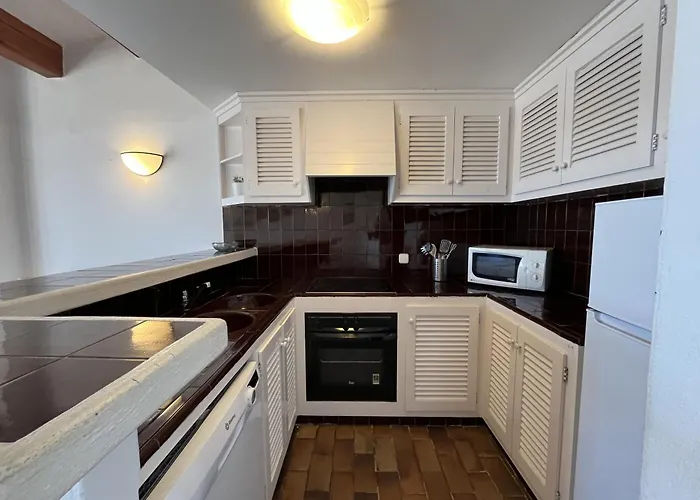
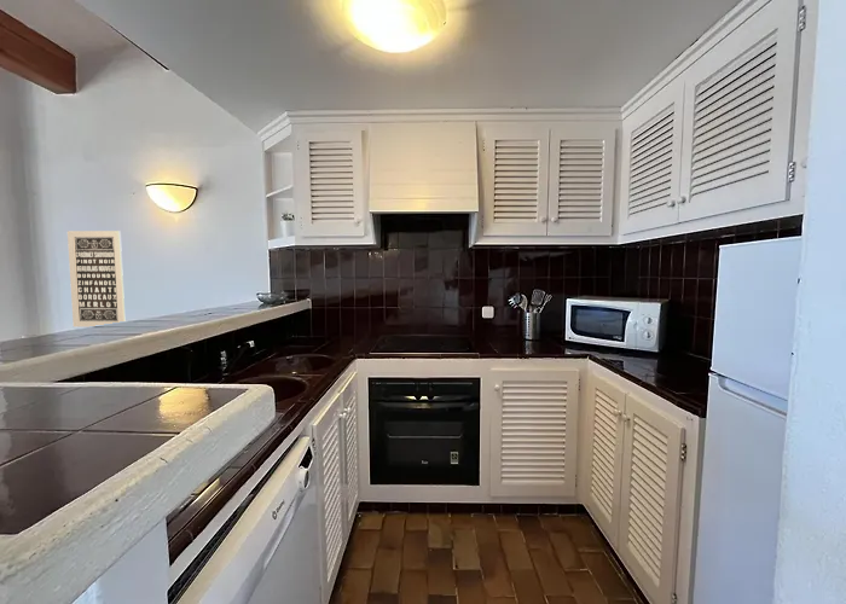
+ wall art [66,230,126,329]
